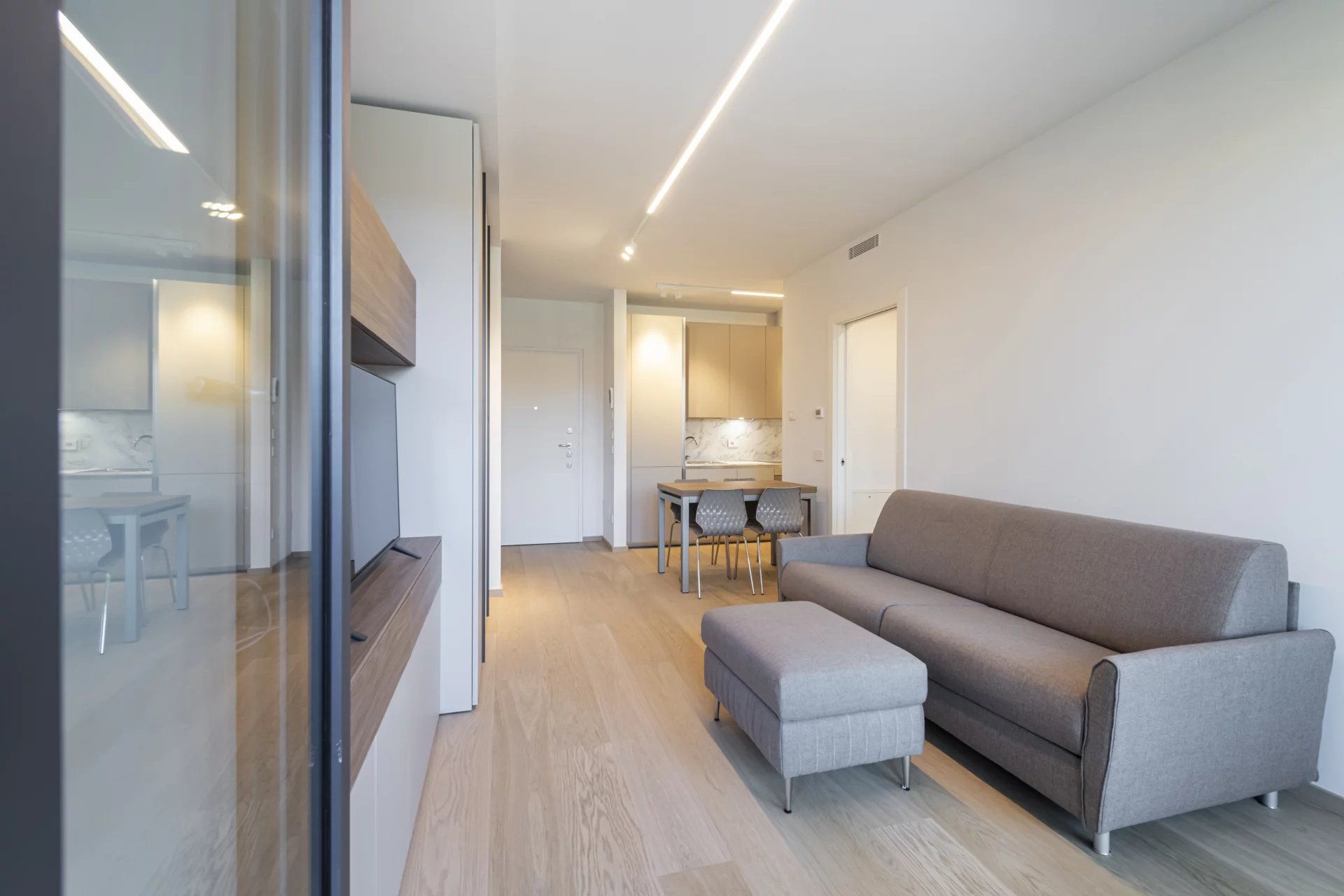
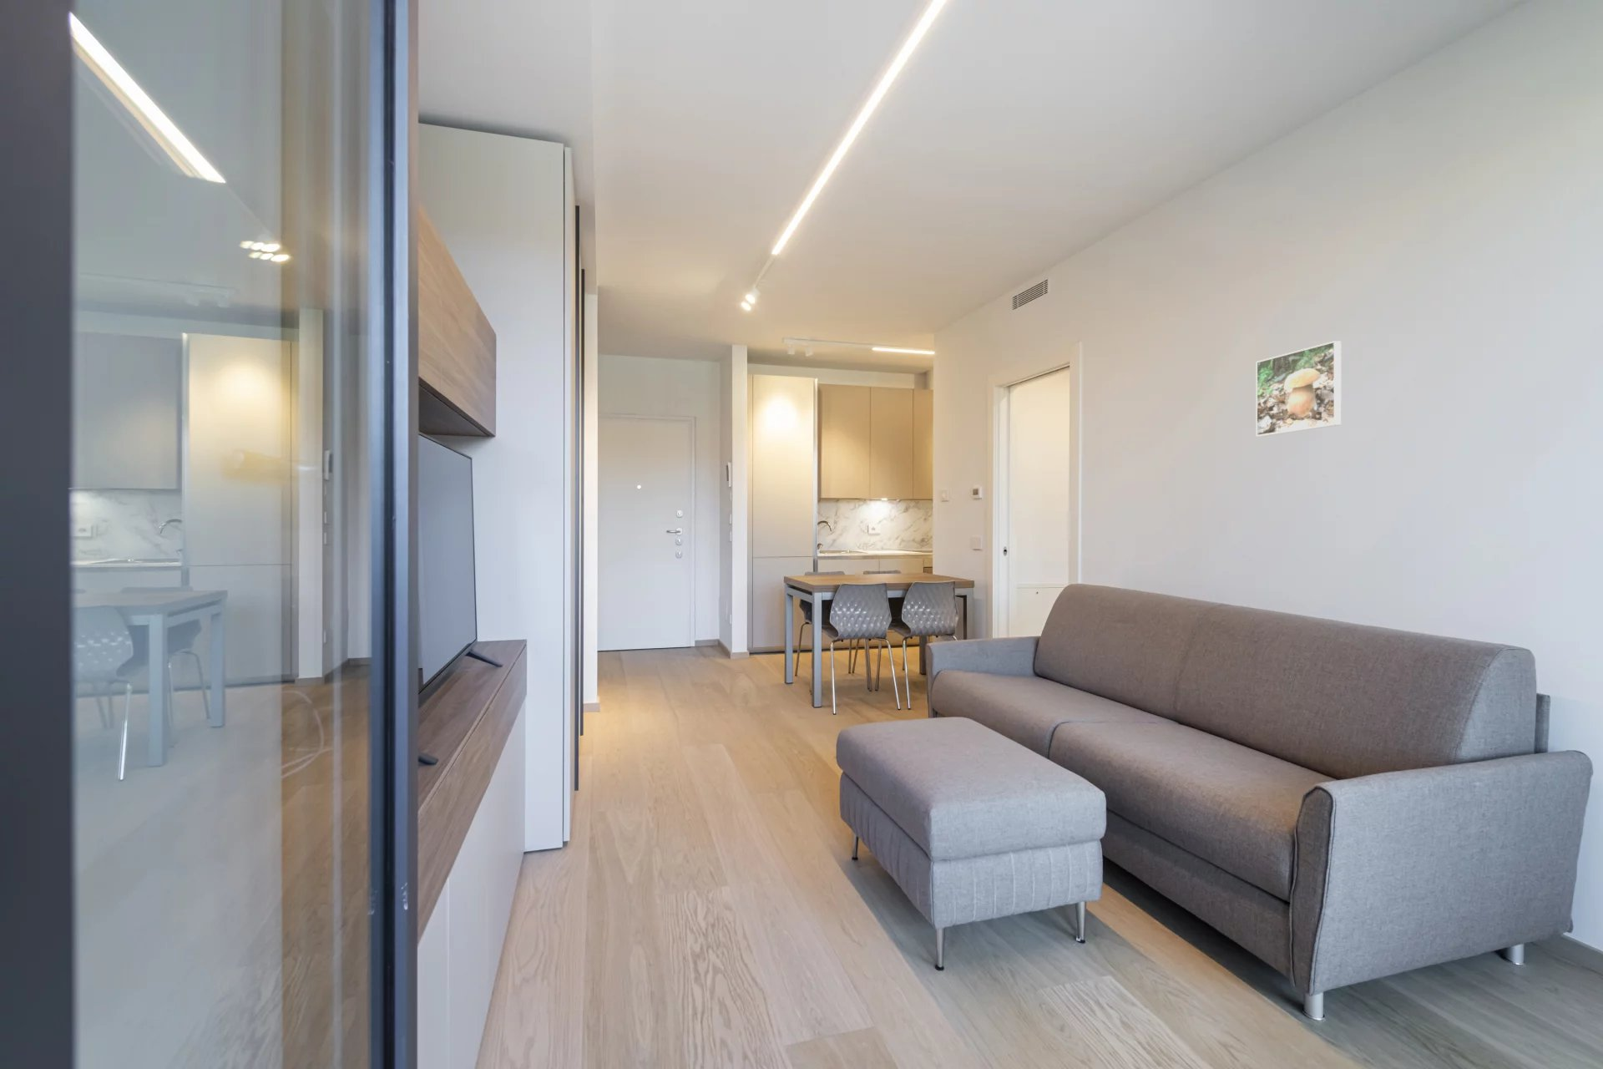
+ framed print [1255,340,1343,438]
